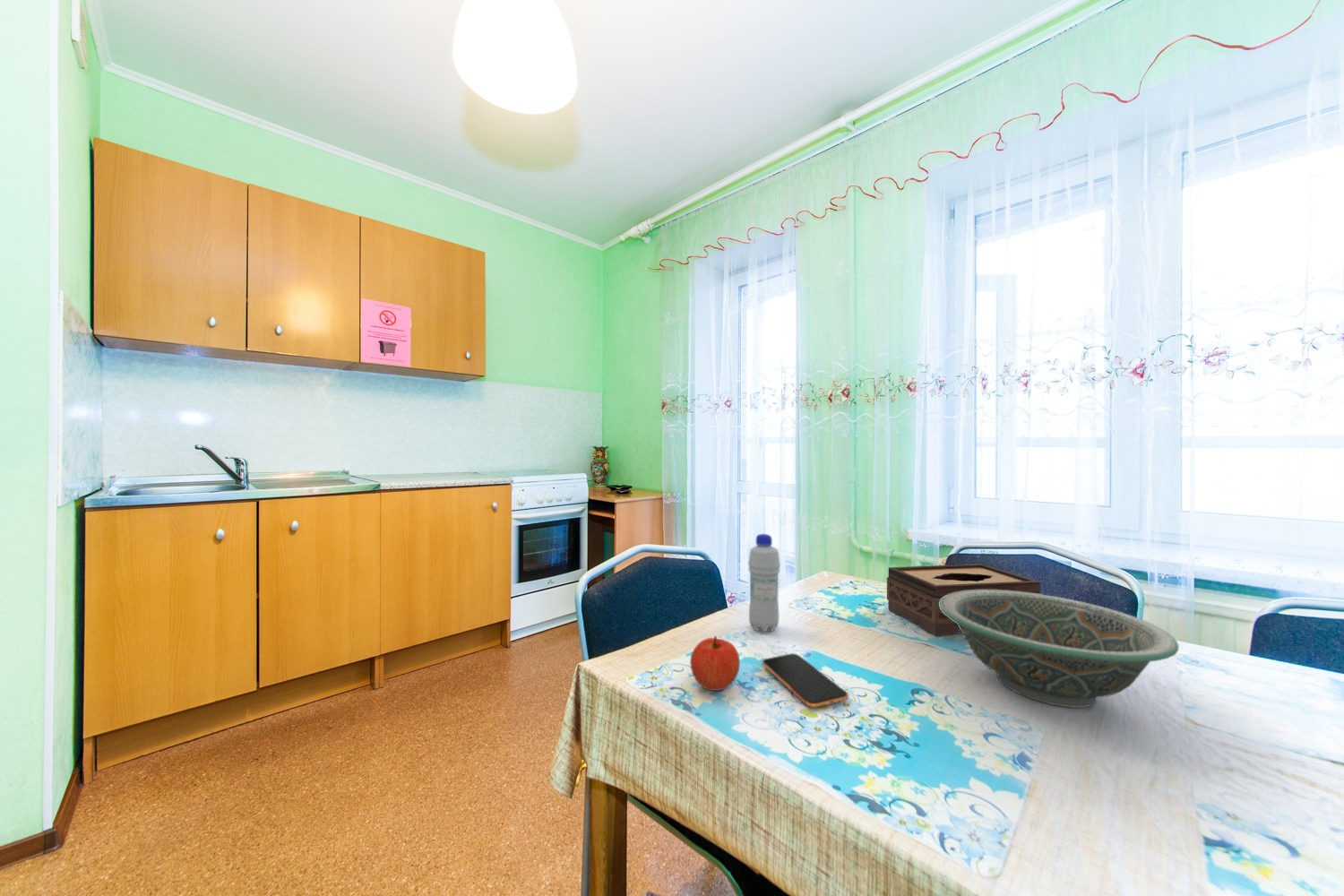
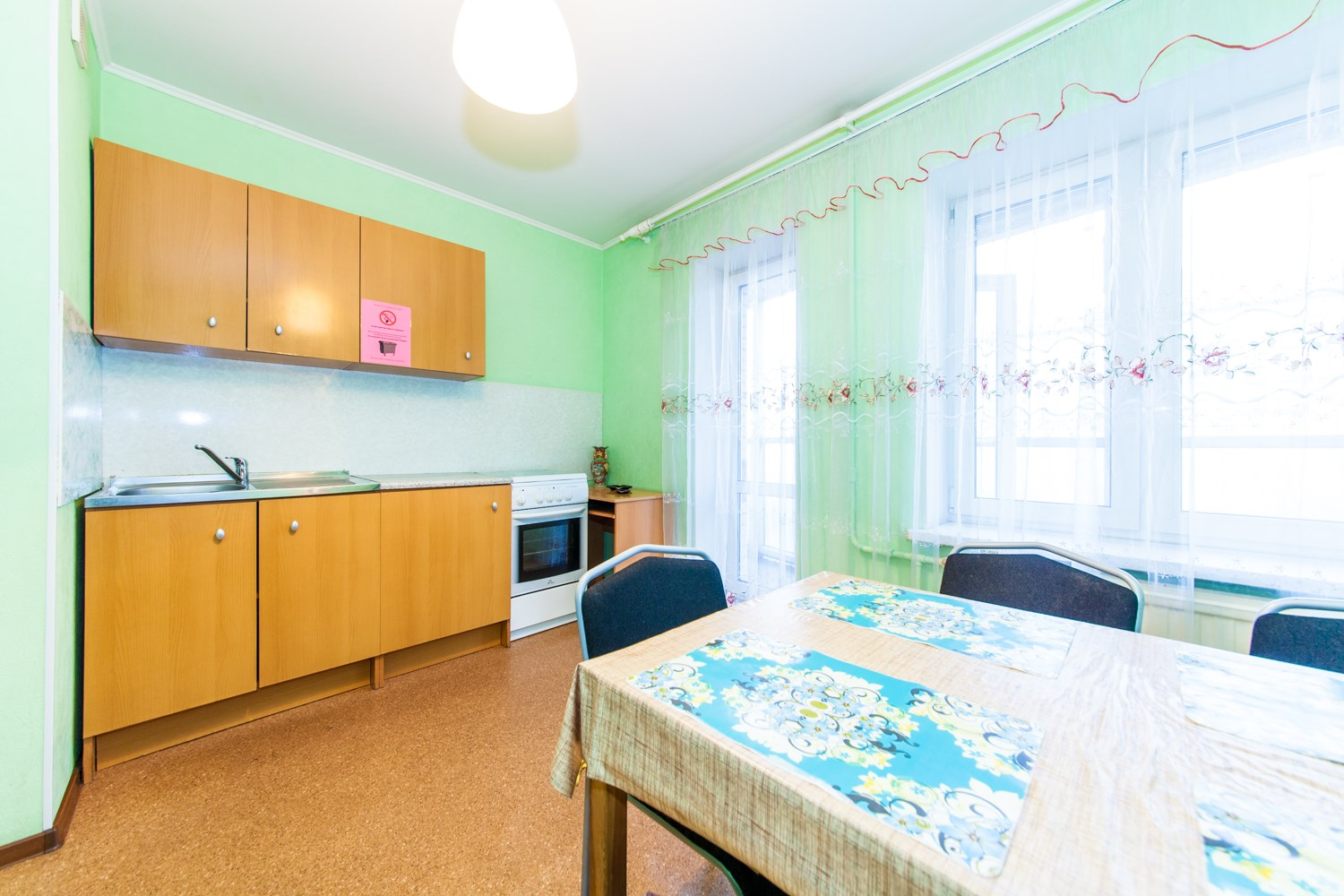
- bottle [747,533,781,633]
- tissue box [886,563,1043,636]
- apple [689,635,741,692]
- smartphone [761,652,849,709]
- decorative bowl [939,590,1180,709]
